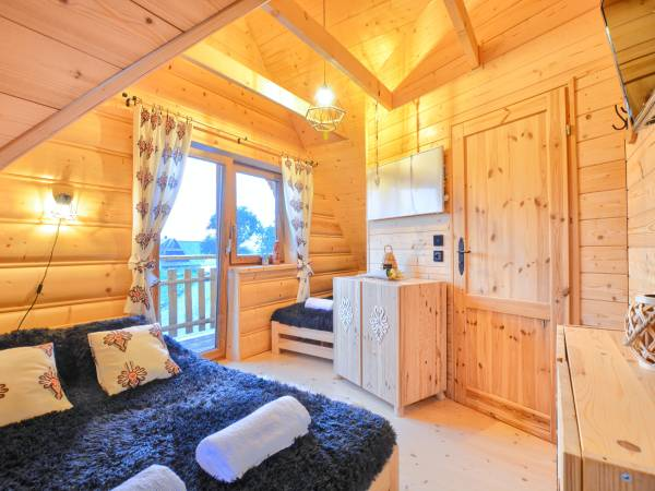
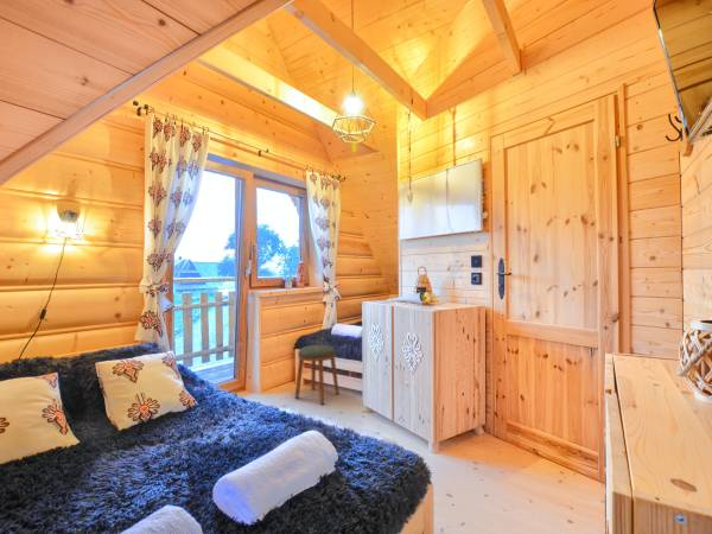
+ stool [293,344,341,406]
